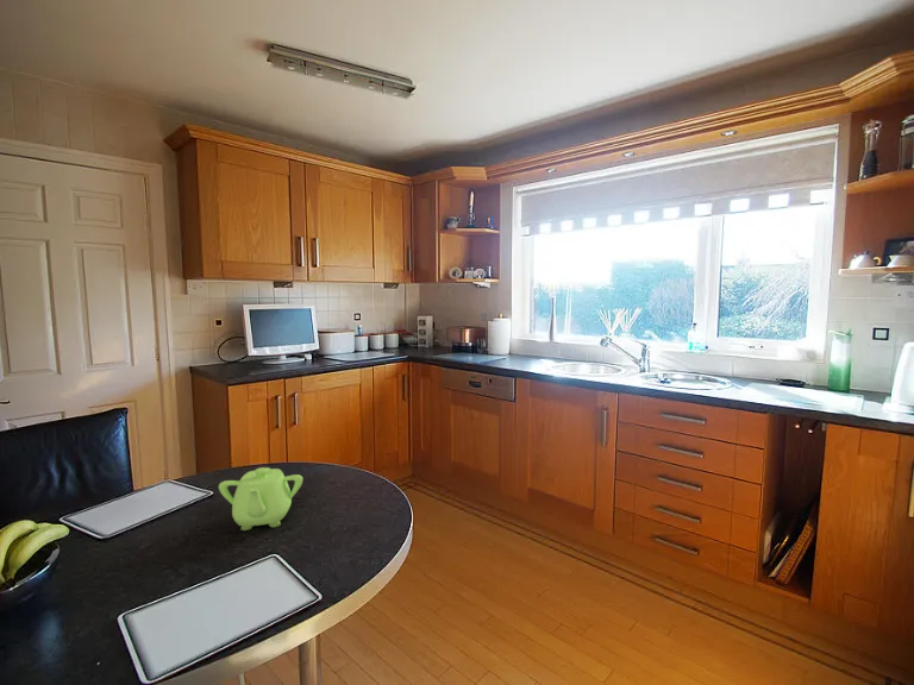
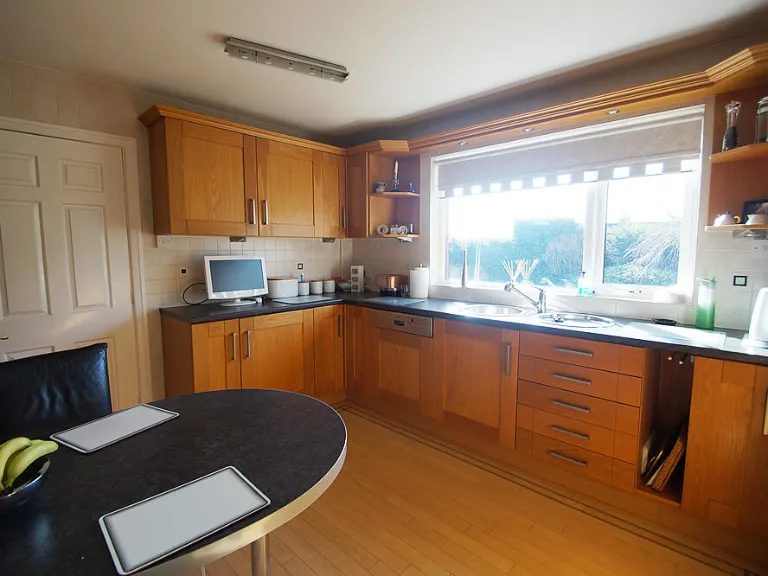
- teapot [218,466,303,532]
